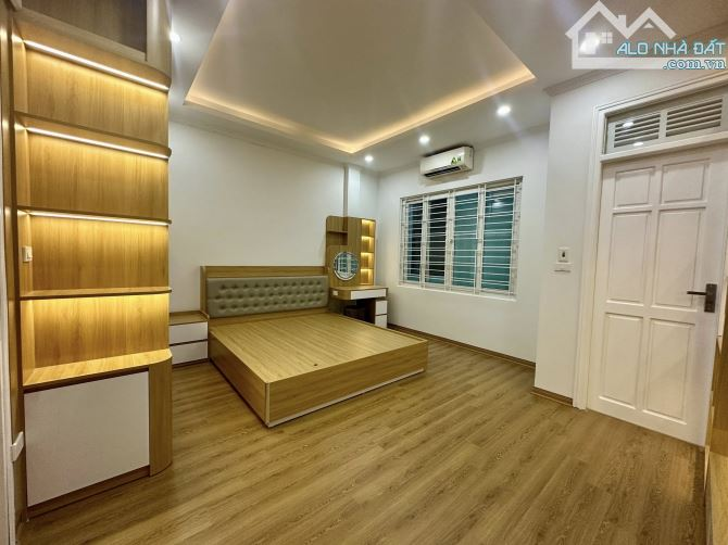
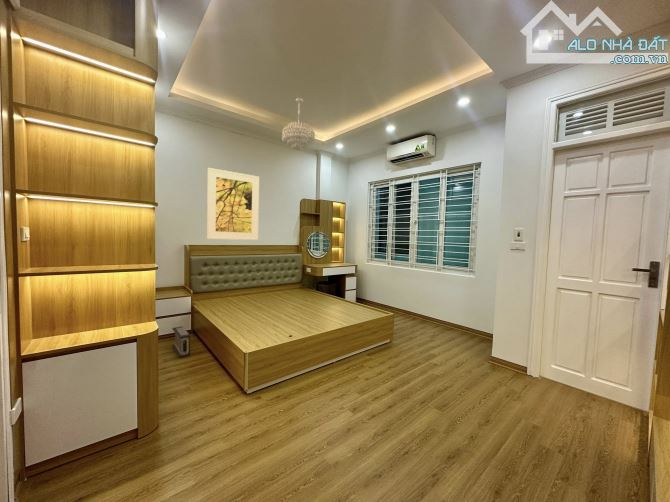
+ chandelier [281,97,316,151]
+ speaker [171,326,191,359]
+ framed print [206,167,260,241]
